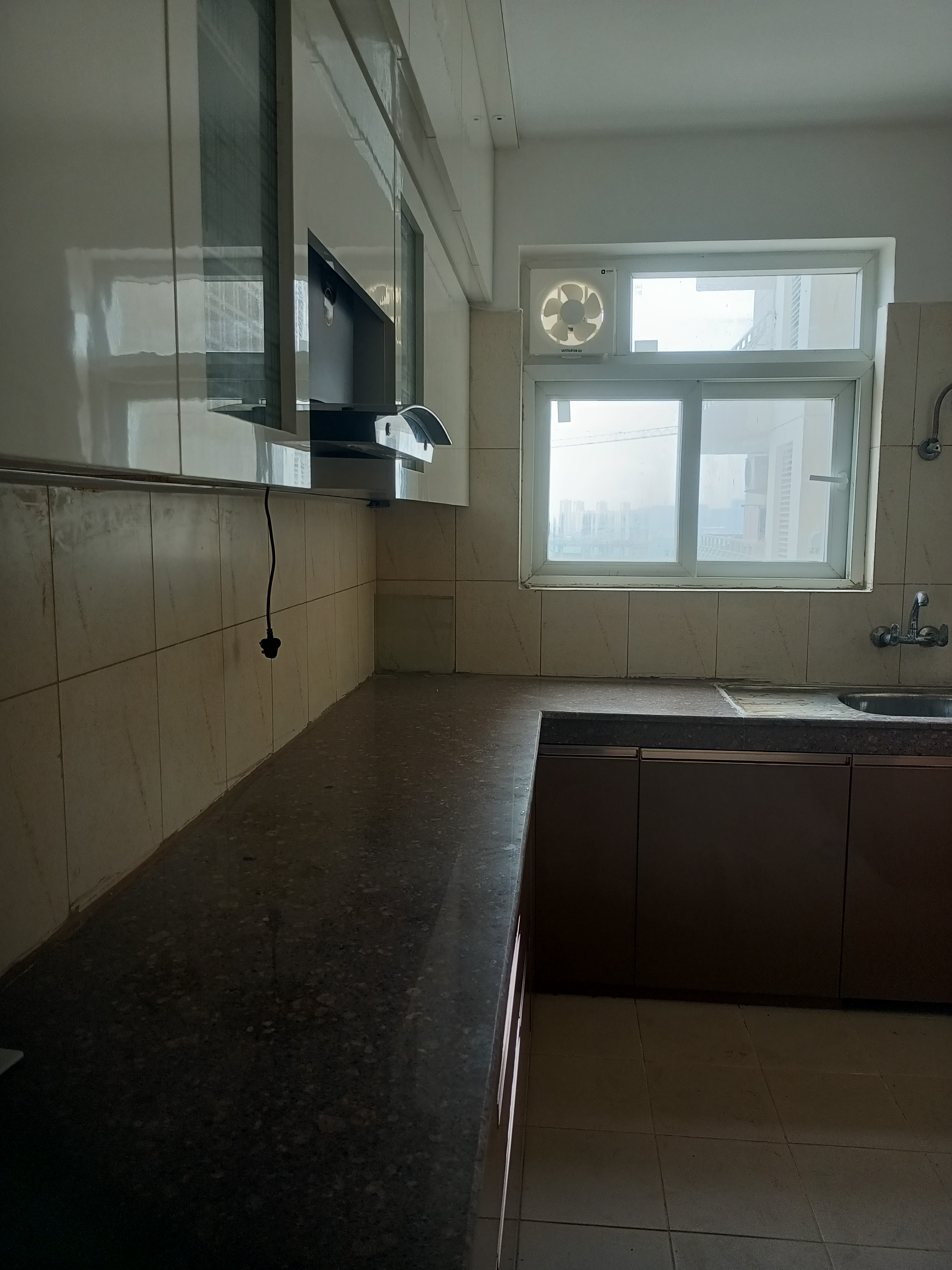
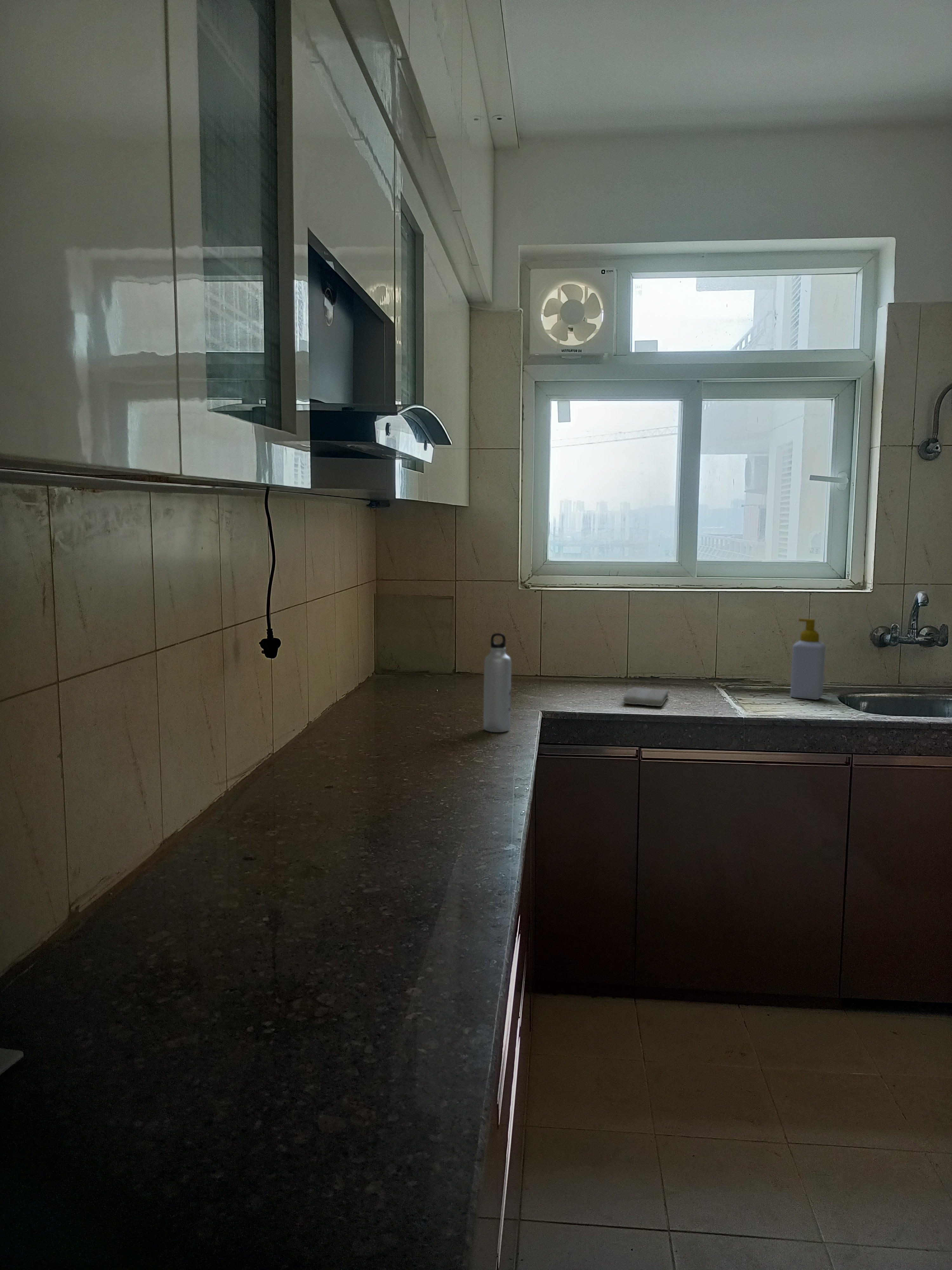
+ washcloth [623,687,669,706]
+ soap bottle [790,618,826,700]
+ water bottle [483,633,512,733]
